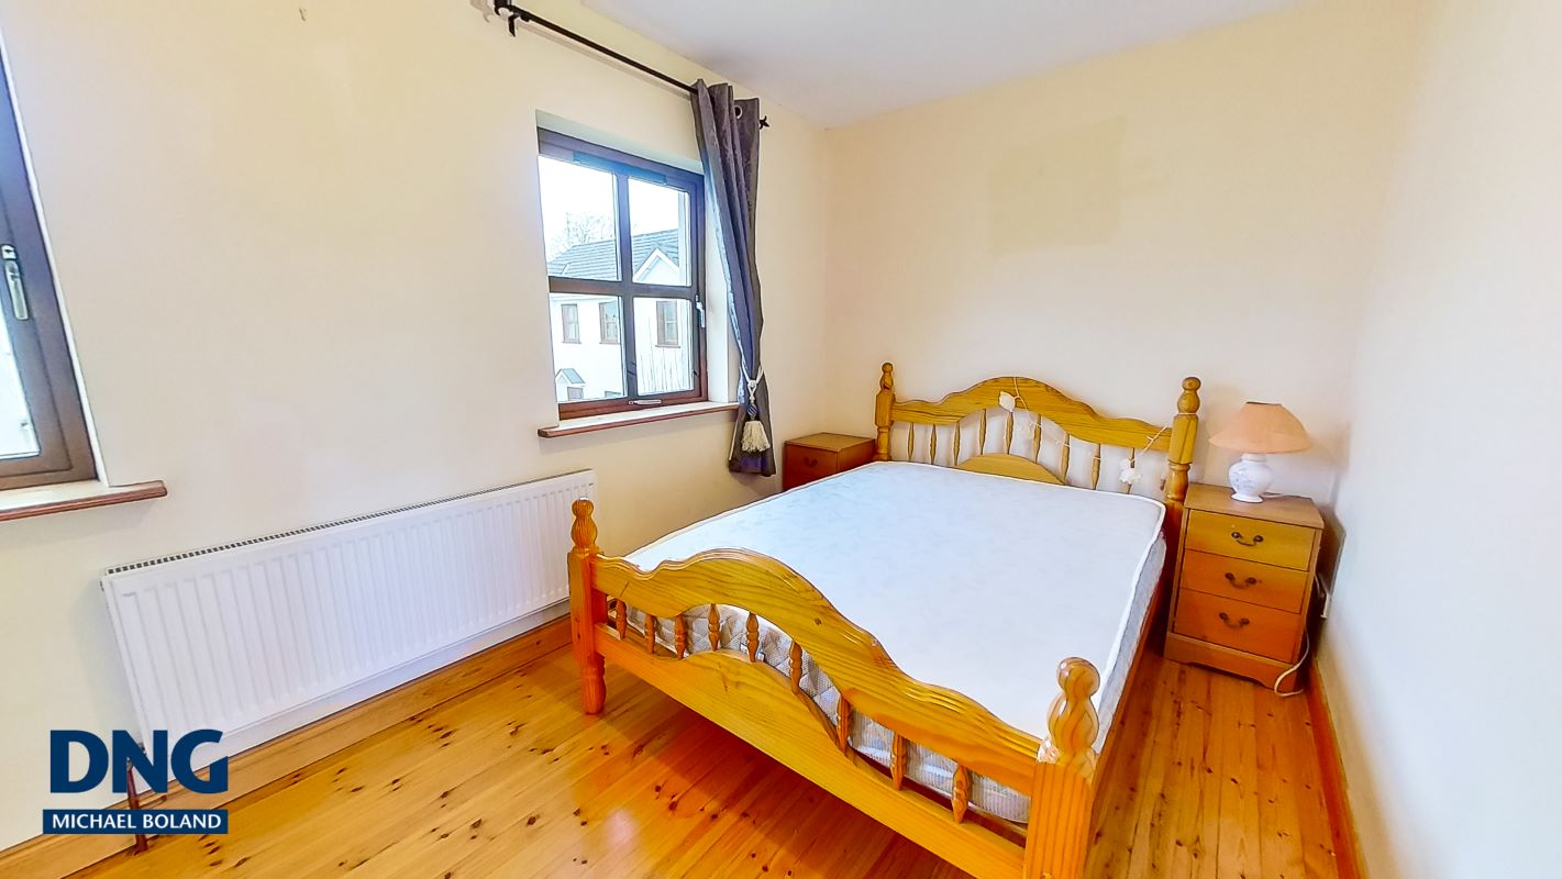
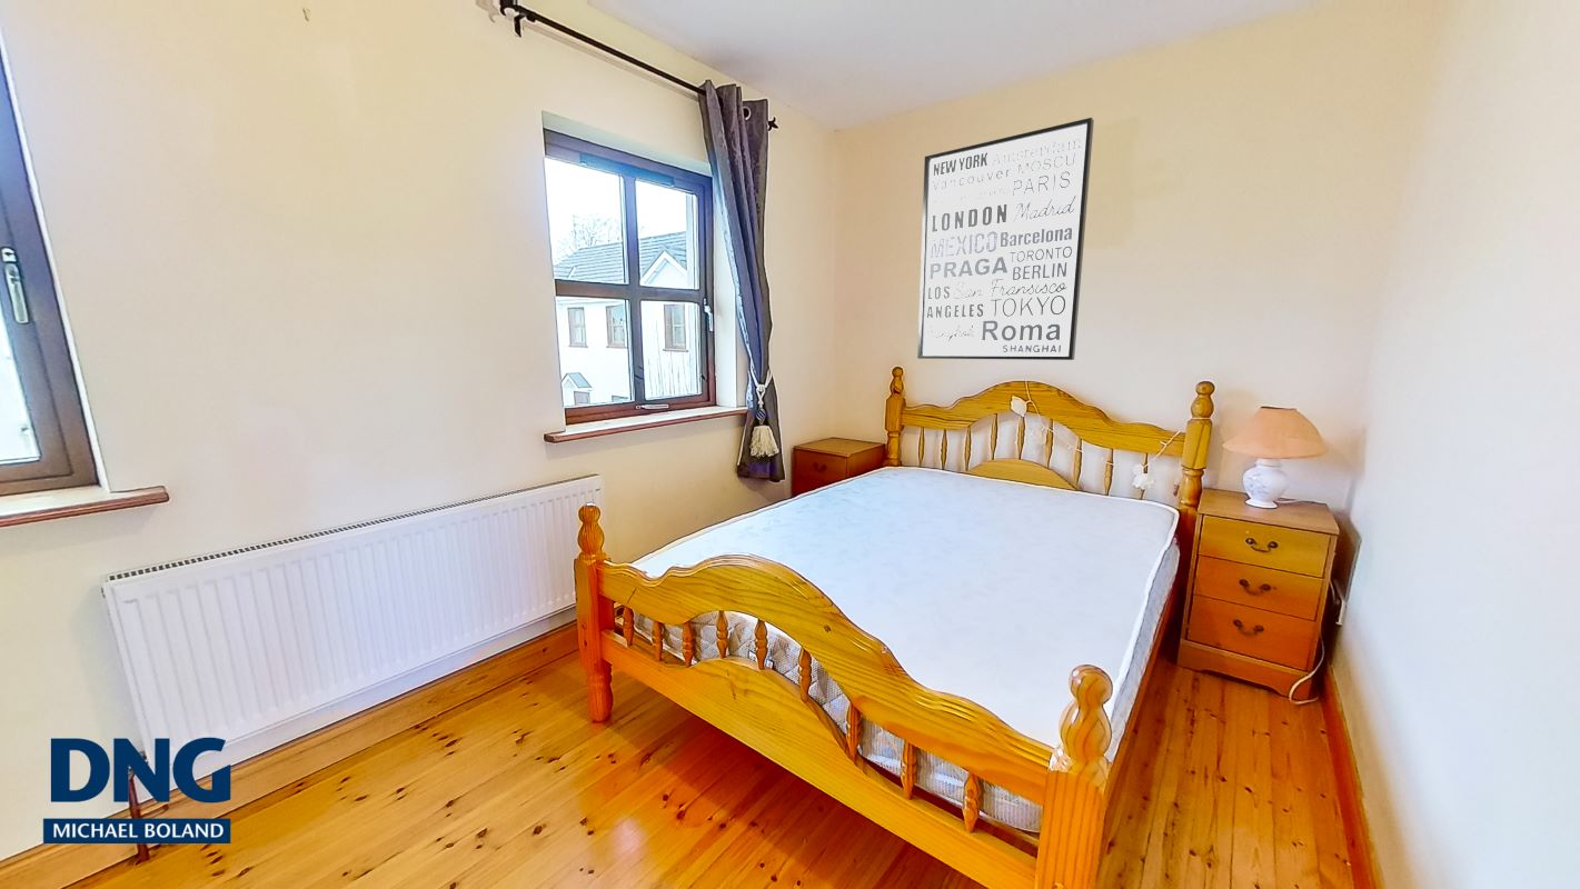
+ wall art [916,117,1095,361]
